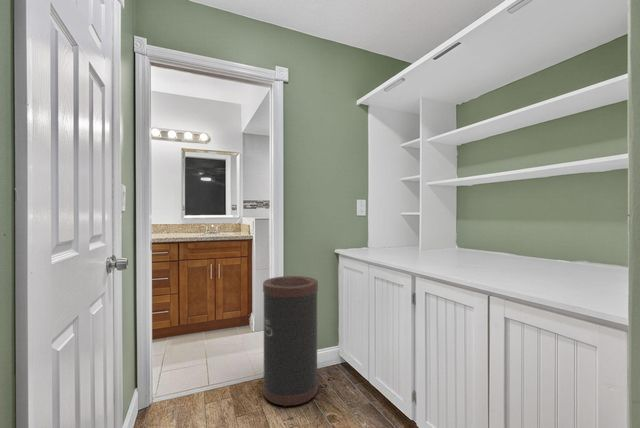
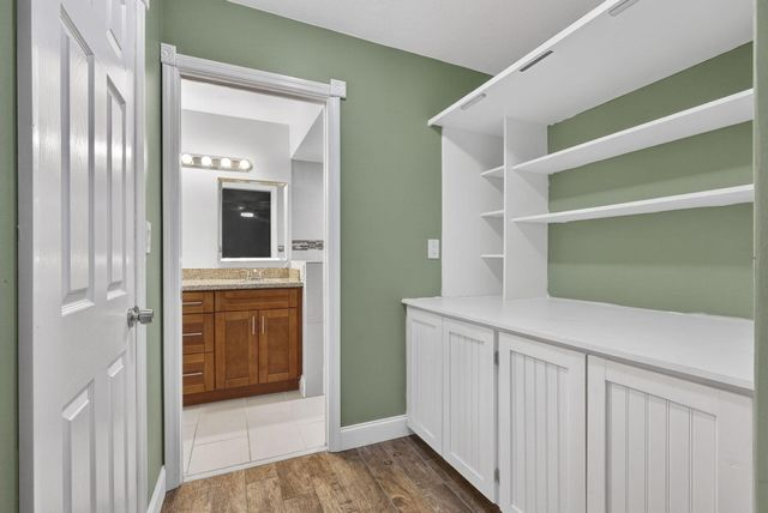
- trash can [262,275,319,408]
